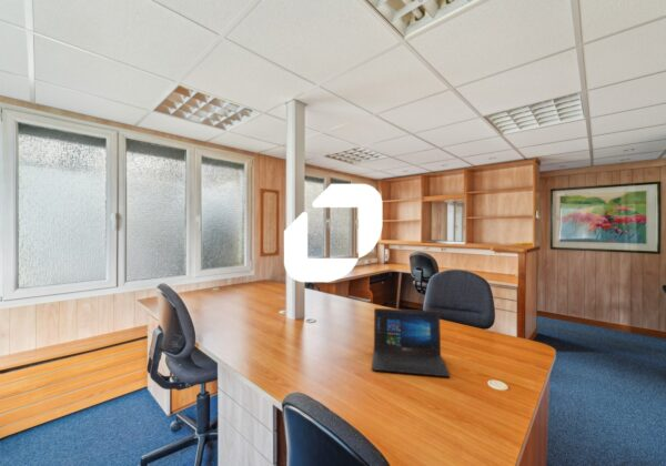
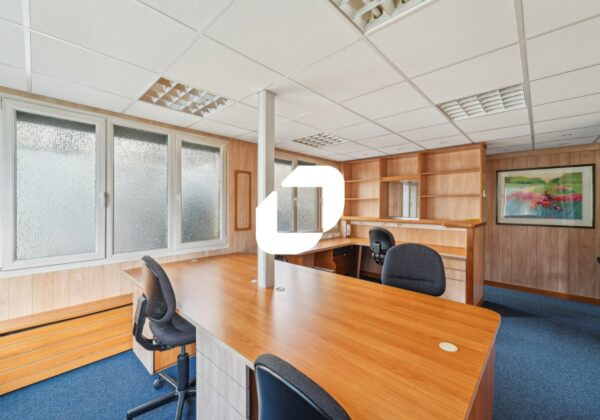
- laptop [371,307,451,377]
